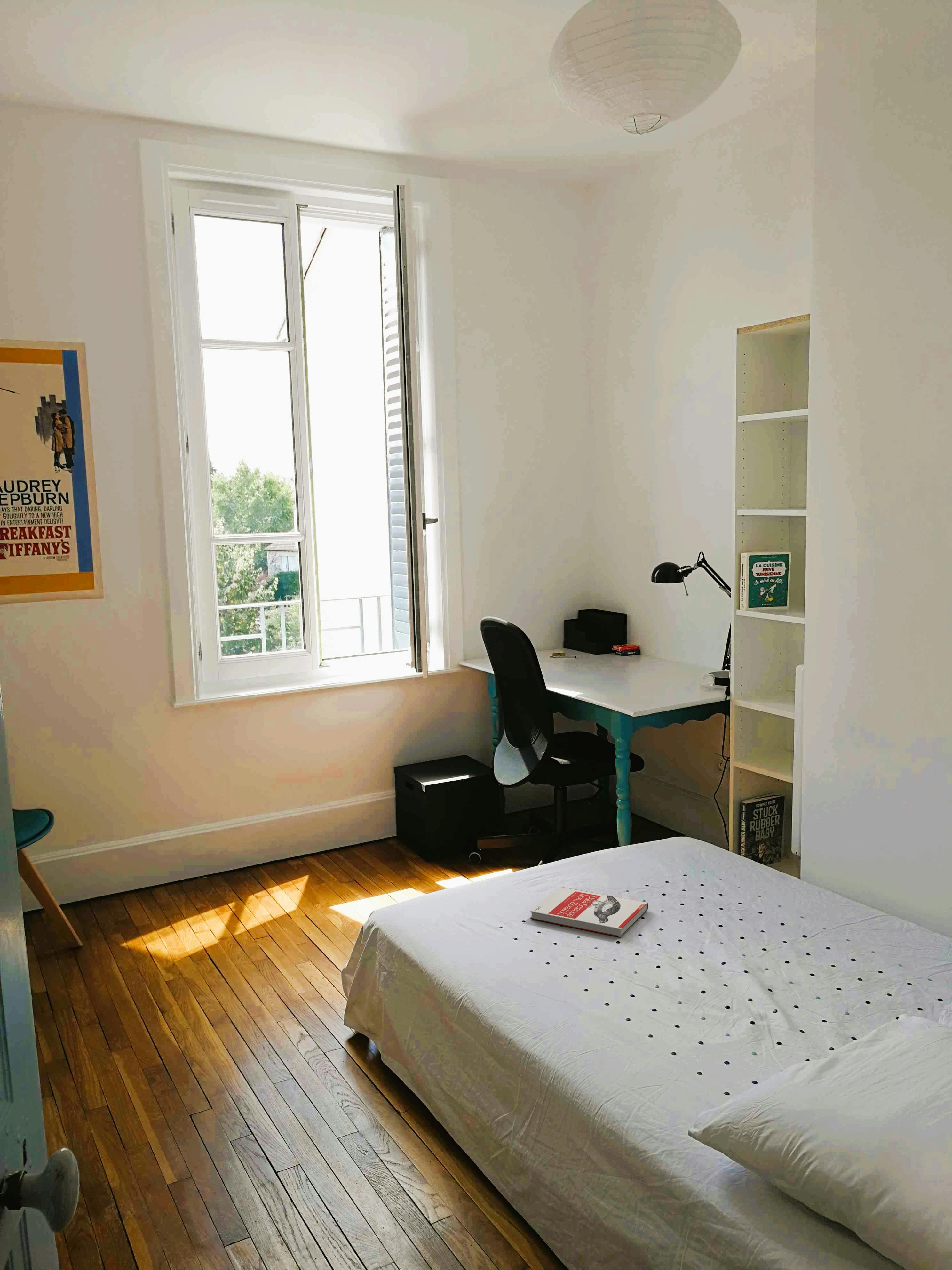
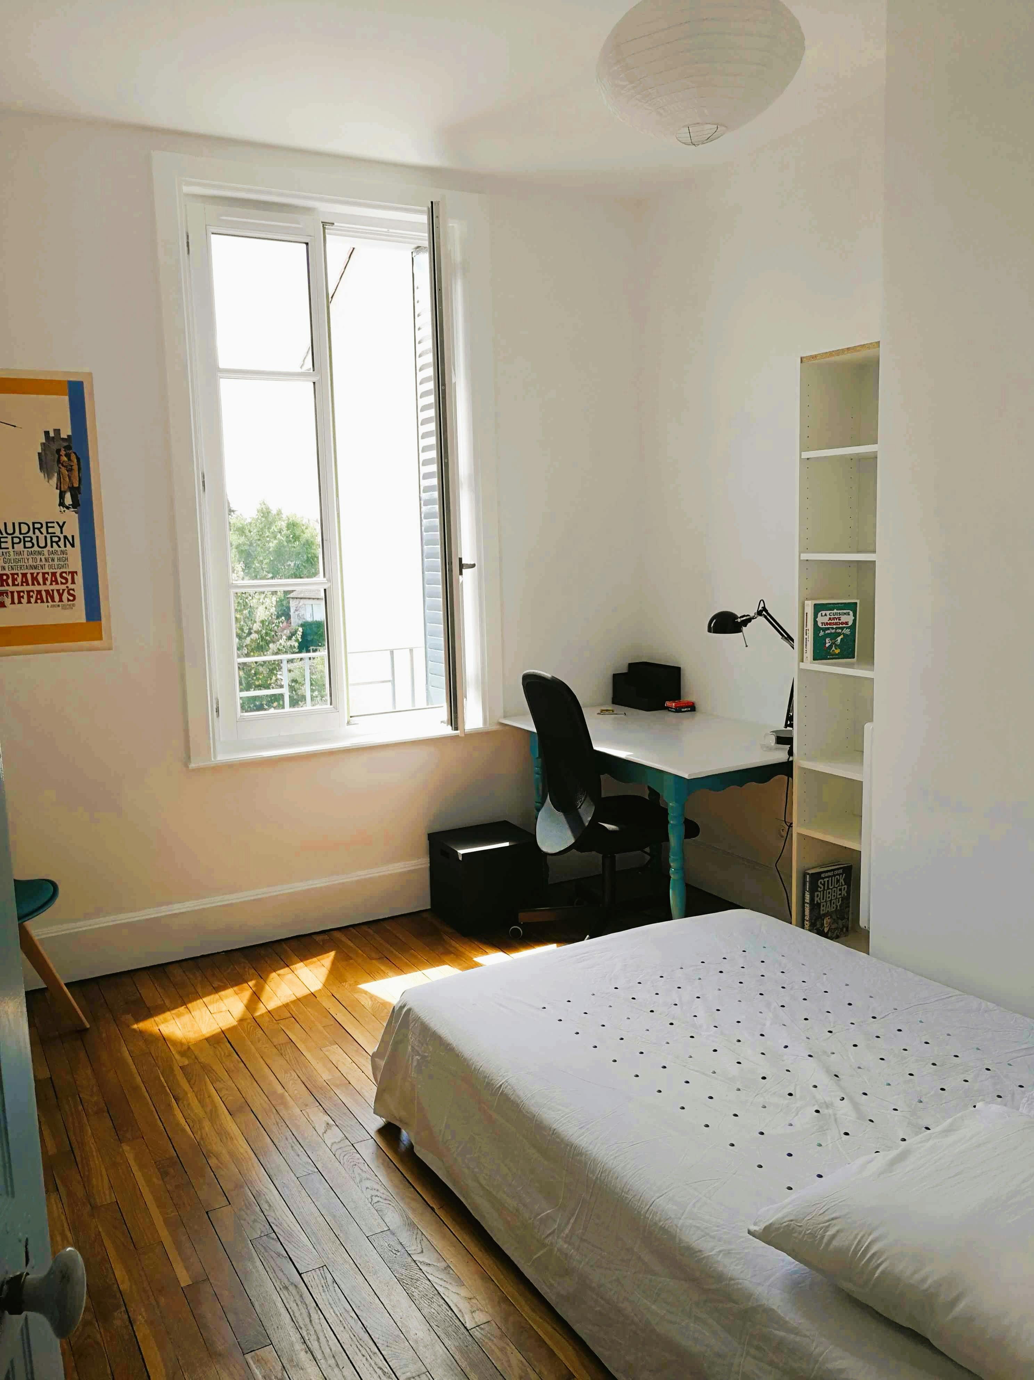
- book [530,887,649,937]
